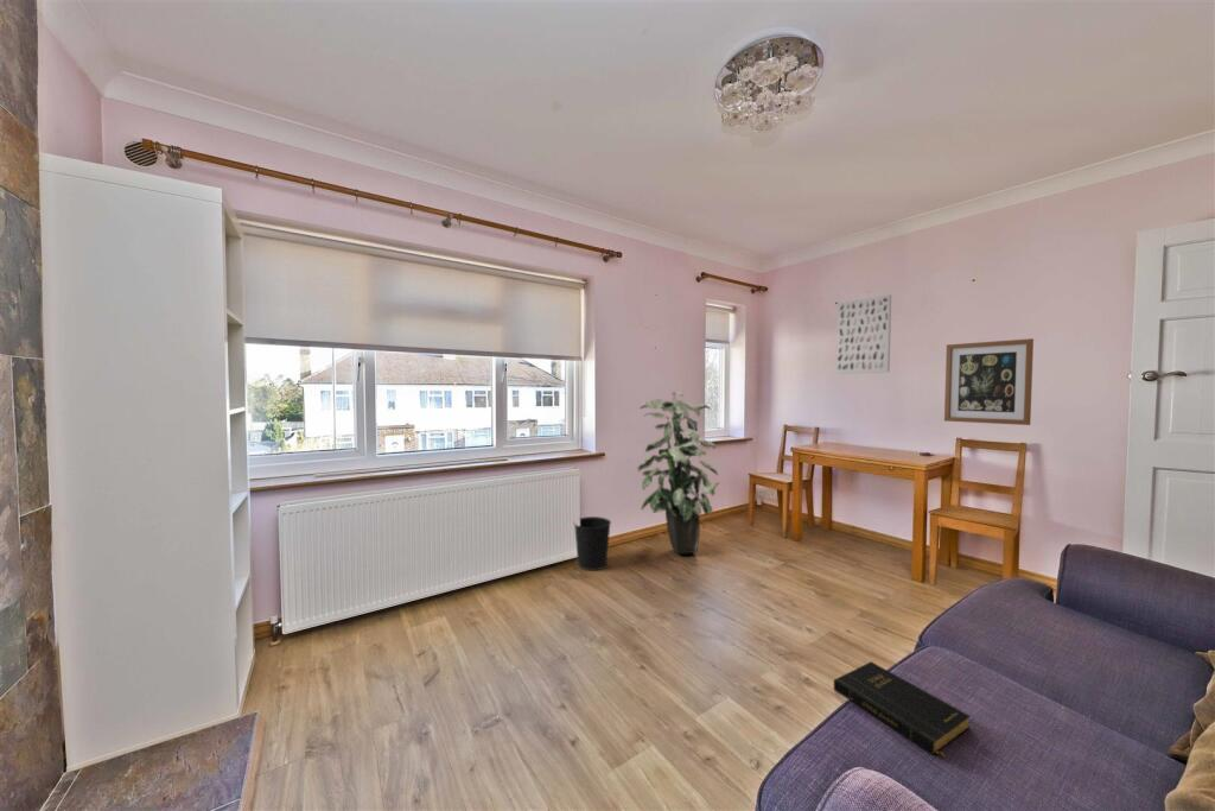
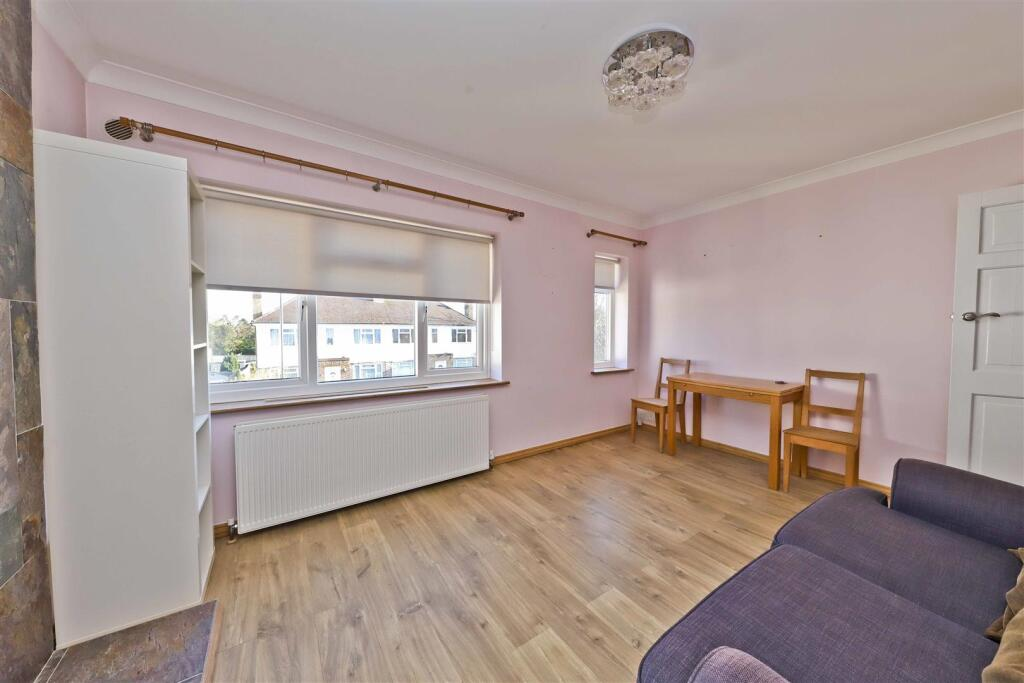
- book [833,660,972,758]
- wastebasket [573,515,612,572]
- wall art [835,293,892,375]
- indoor plant [636,391,720,556]
- wall art [943,337,1035,426]
